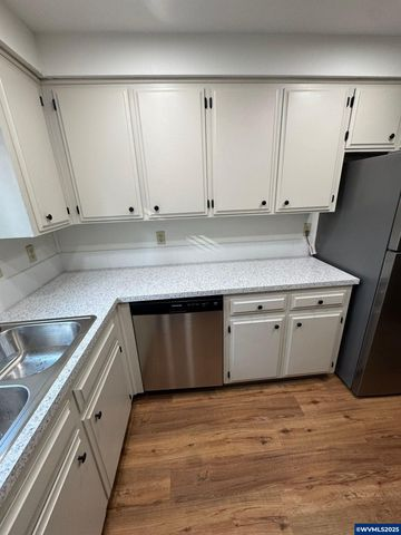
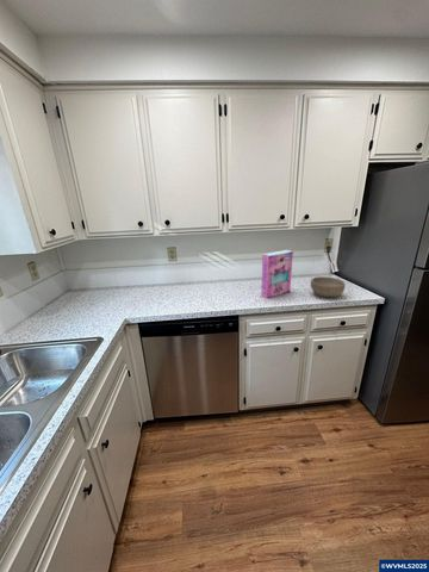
+ cereal box [260,249,294,299]
+ bowl [310,275,347,298]
